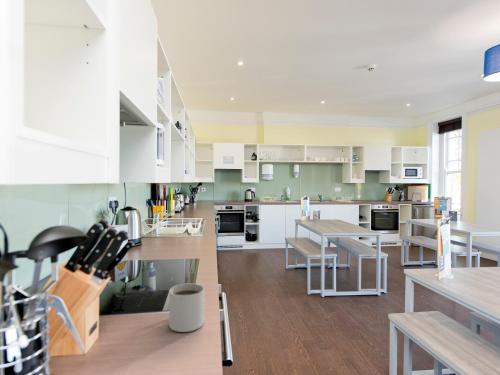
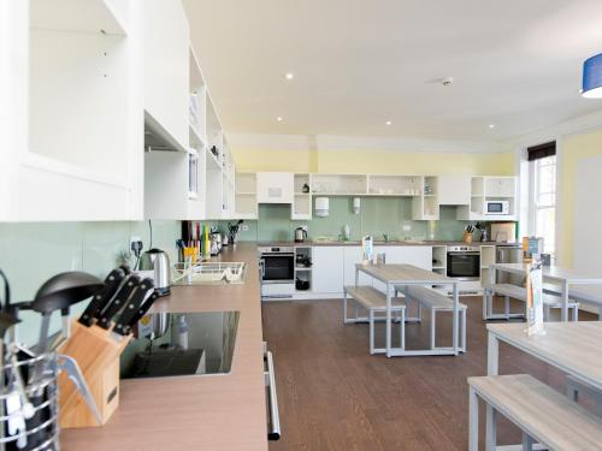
- mug [168,282,205,333]
